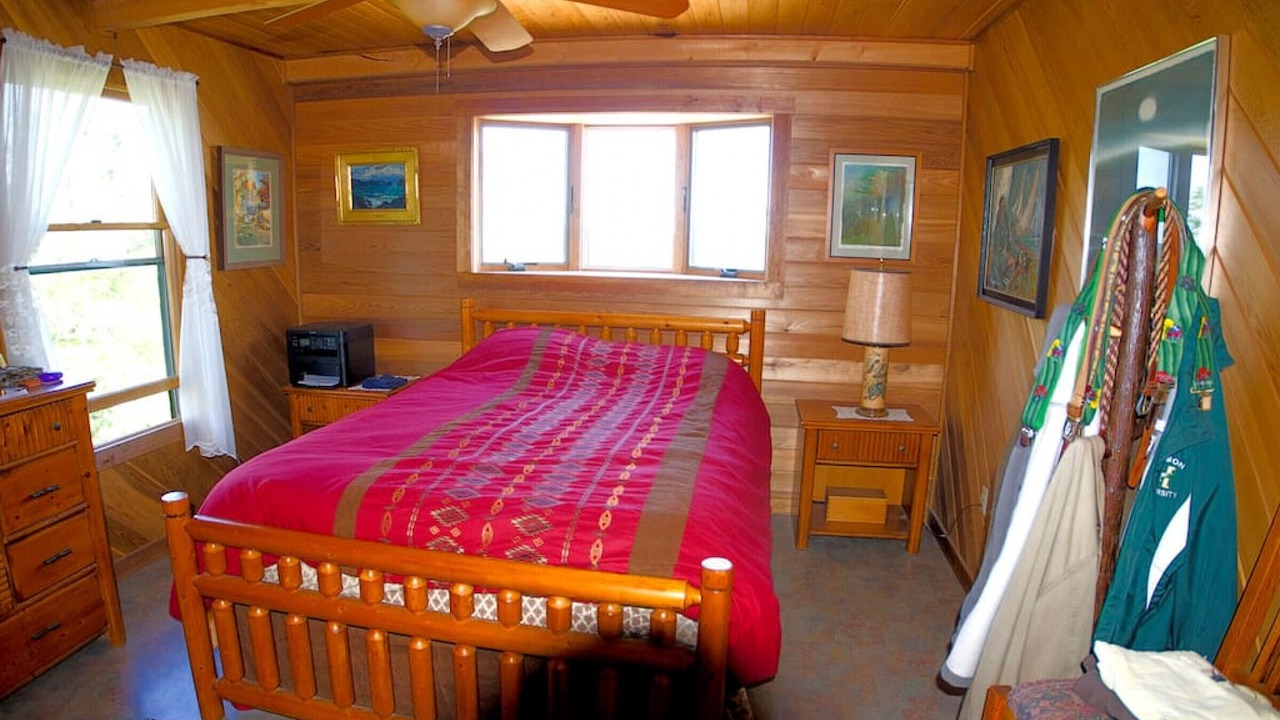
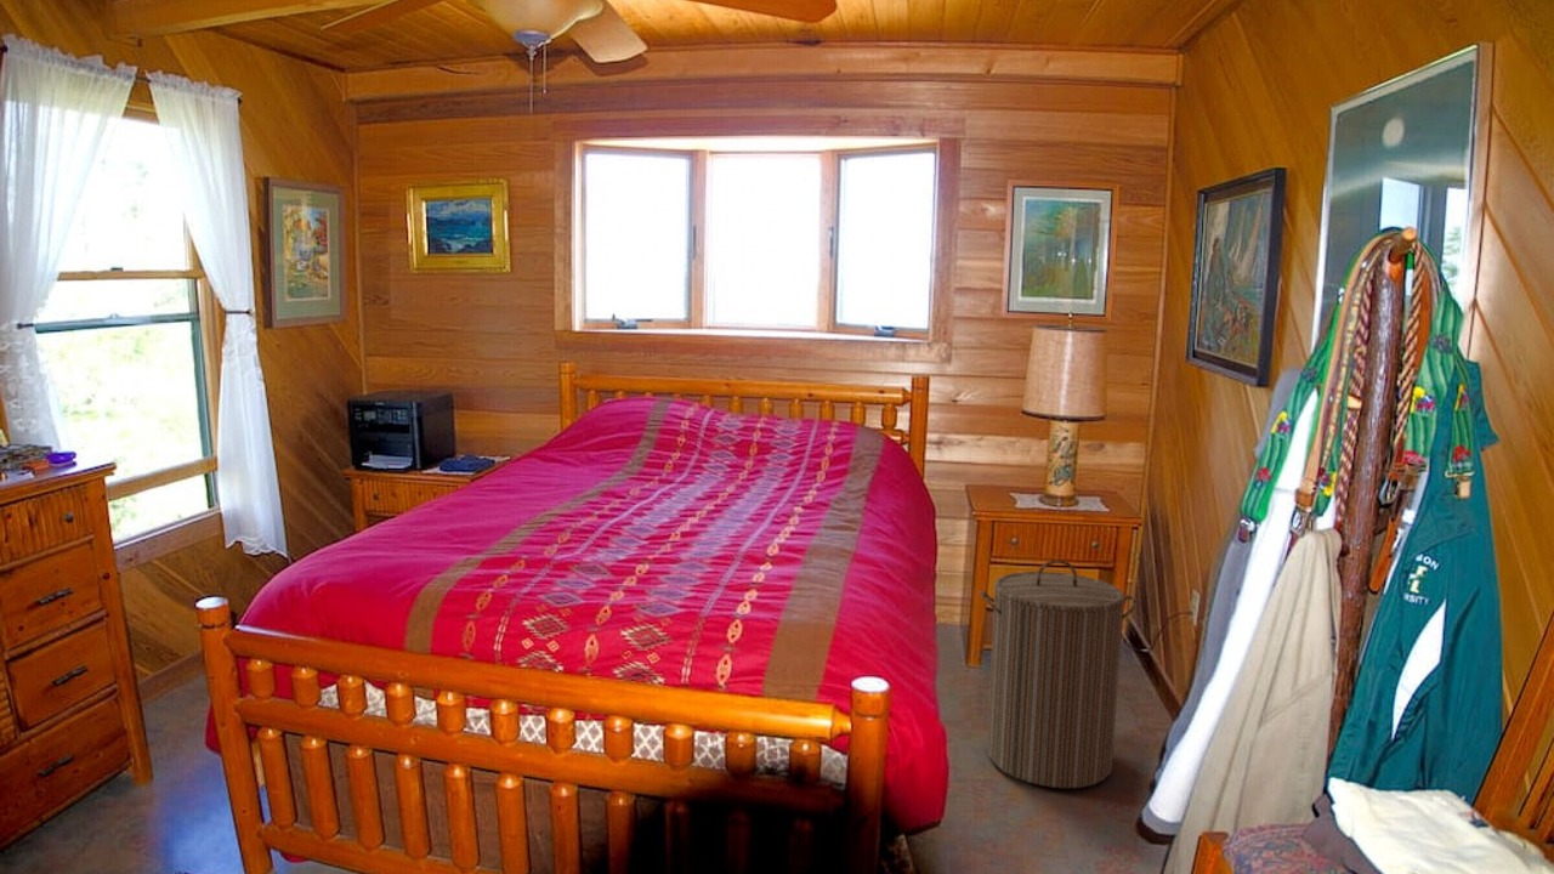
+ laundry hamper [979,558,1139,789]
